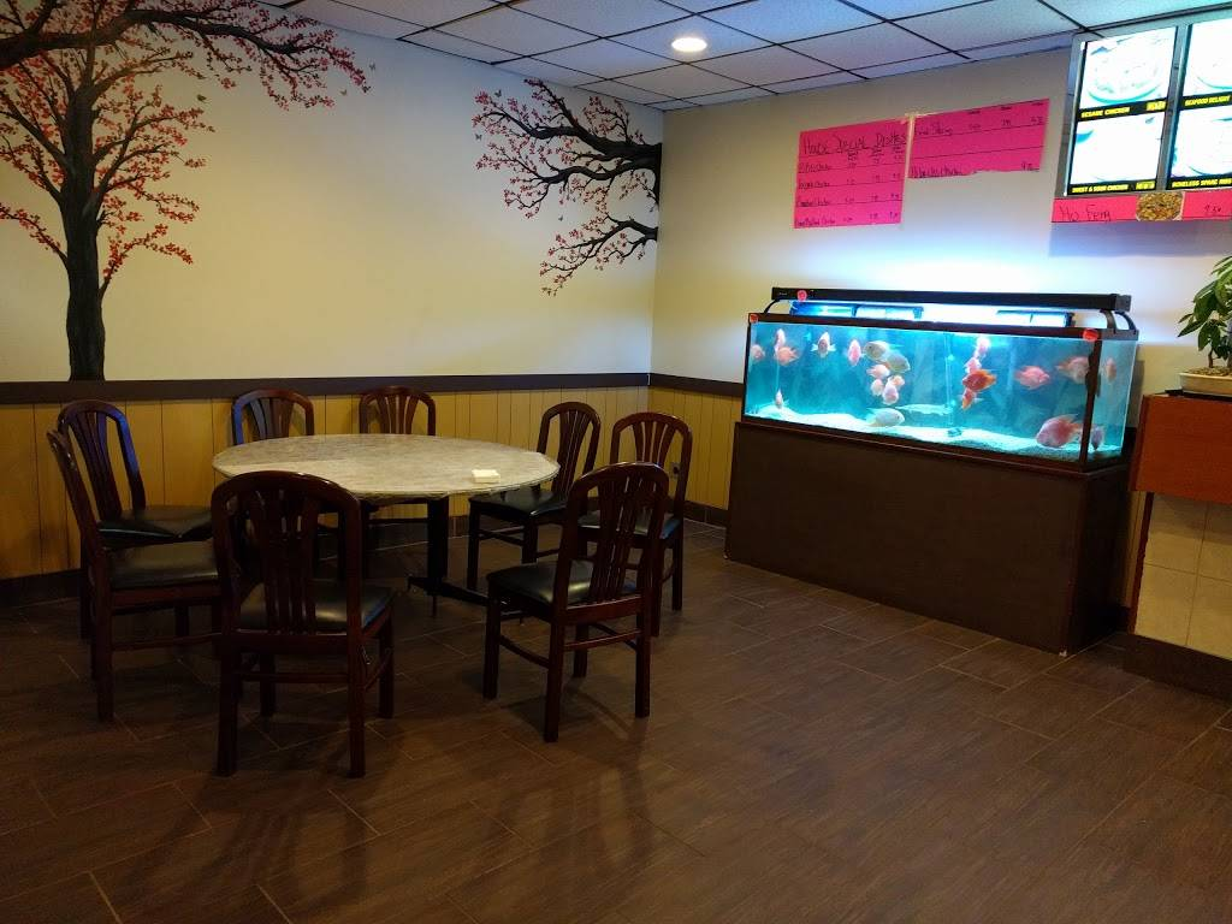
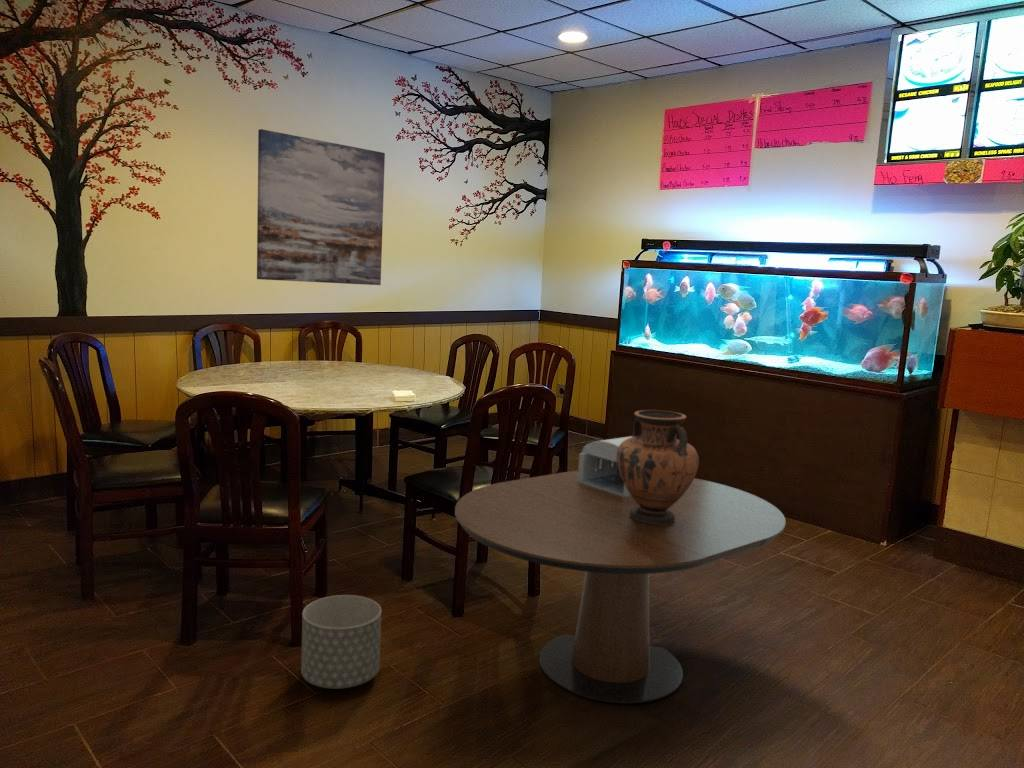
+ vase [617,409,700,525]
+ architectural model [577,435,633,497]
+ dining table [454,470,787,704]
+ planter [300,594,382,690]
+ wall art [256,128,386,286]
